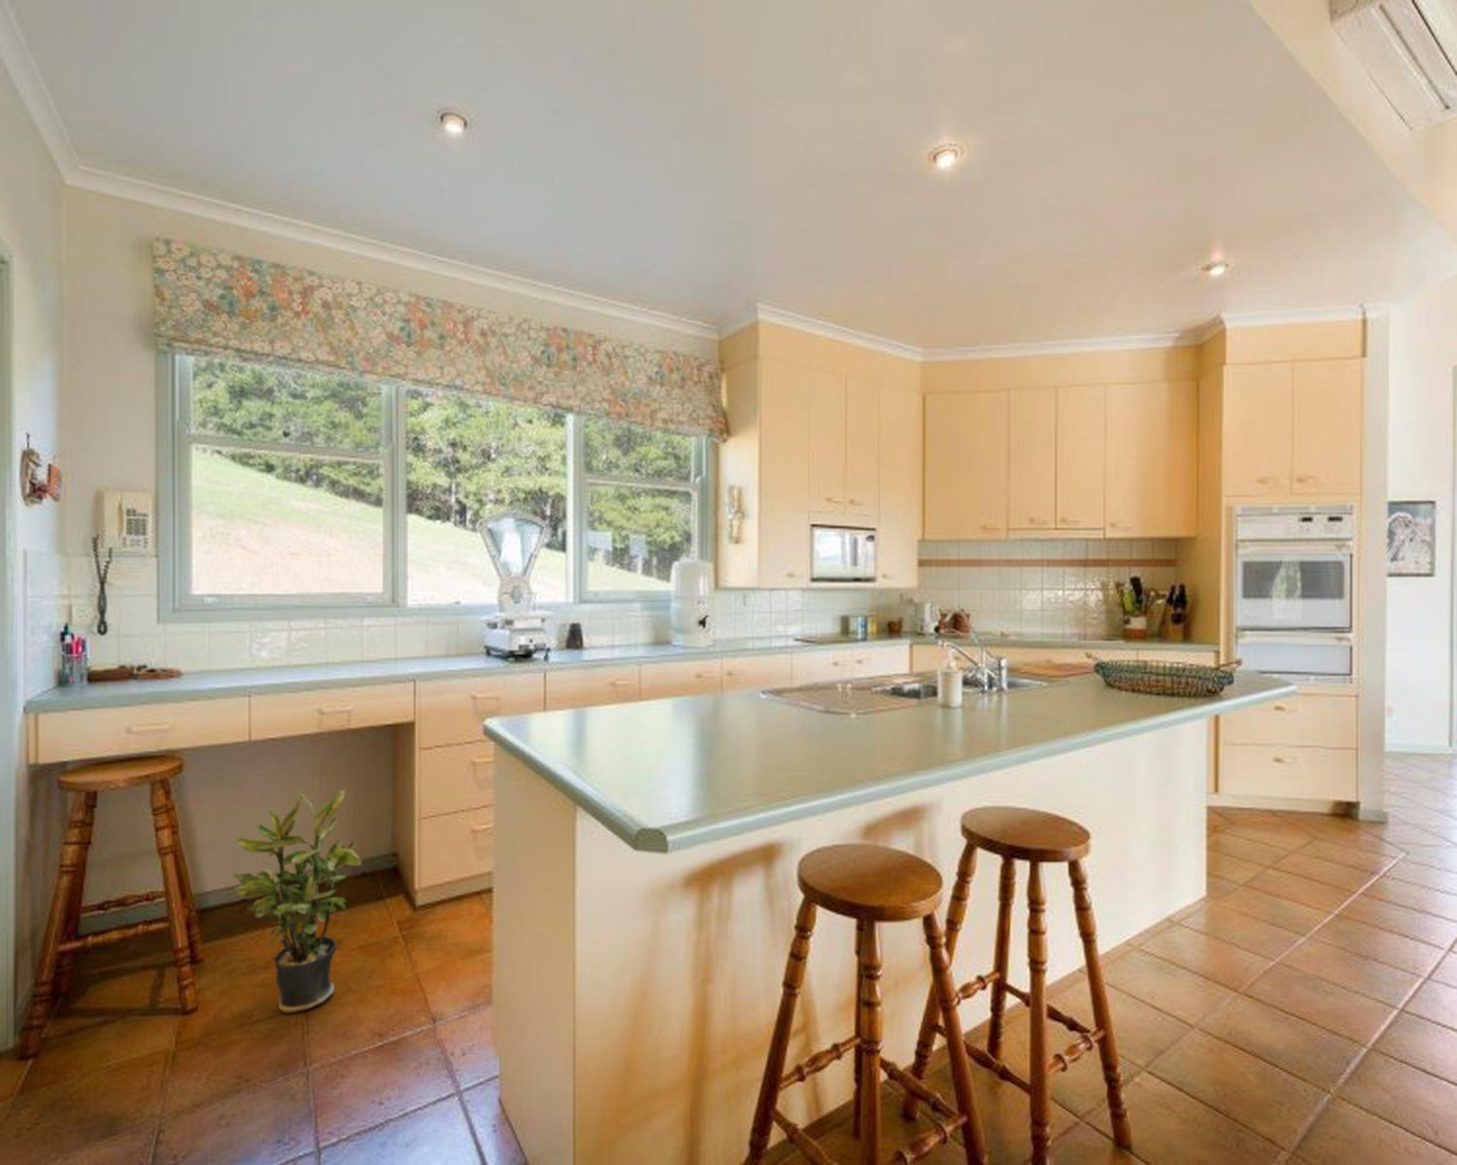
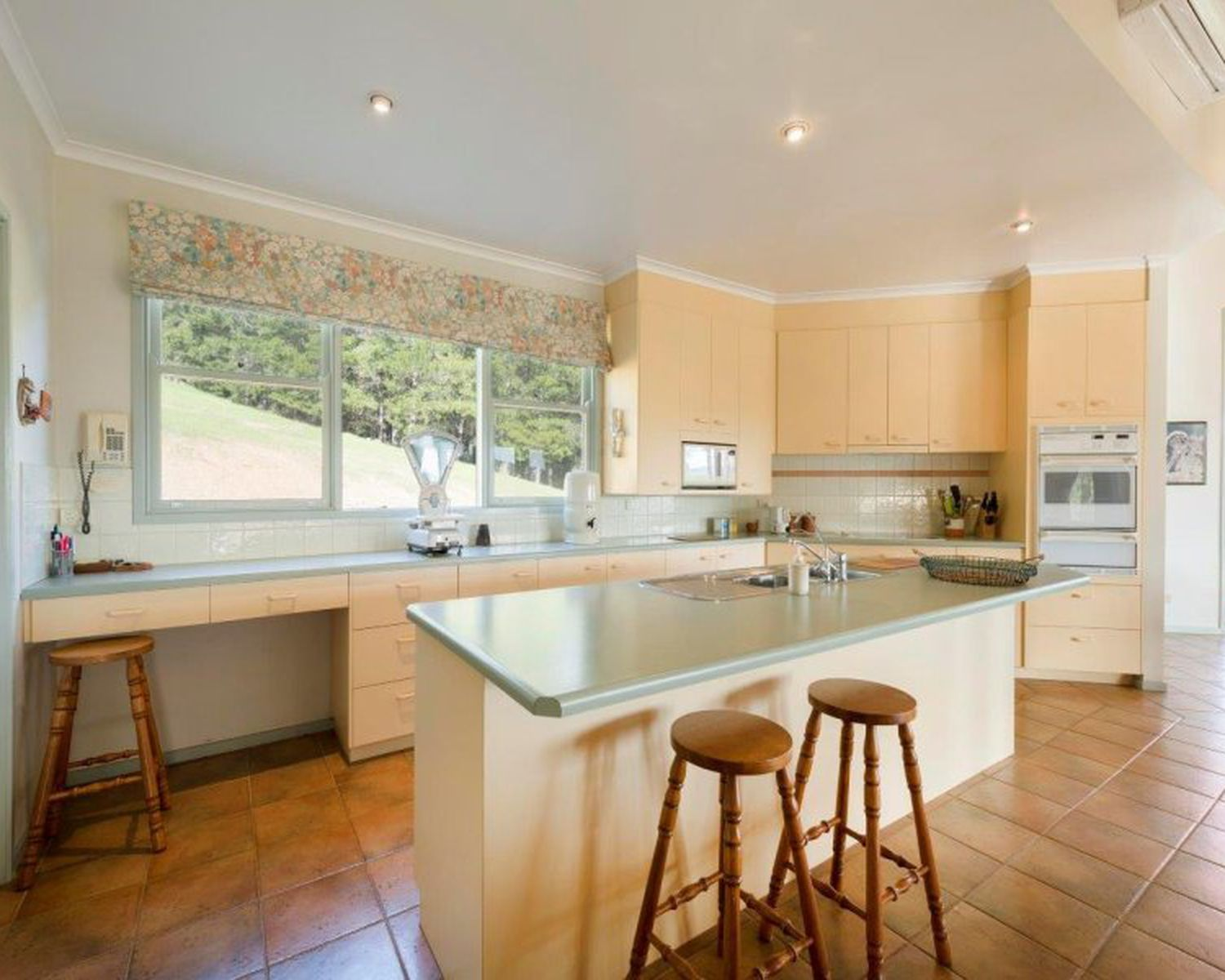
- potted plant [231,787,363,1014]
